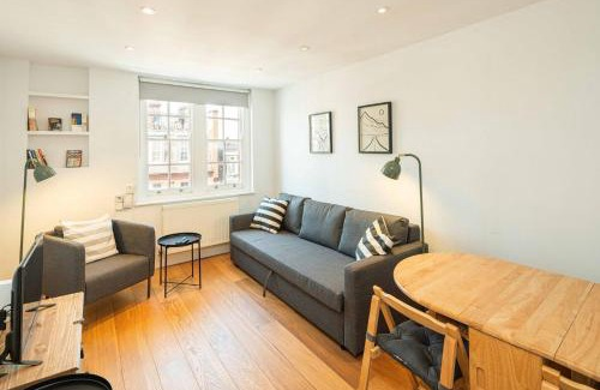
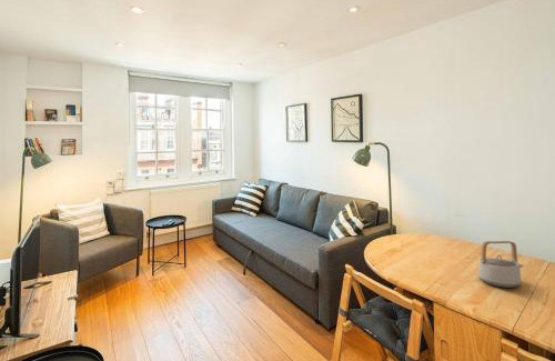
+ teapot [477,240,525,289]
